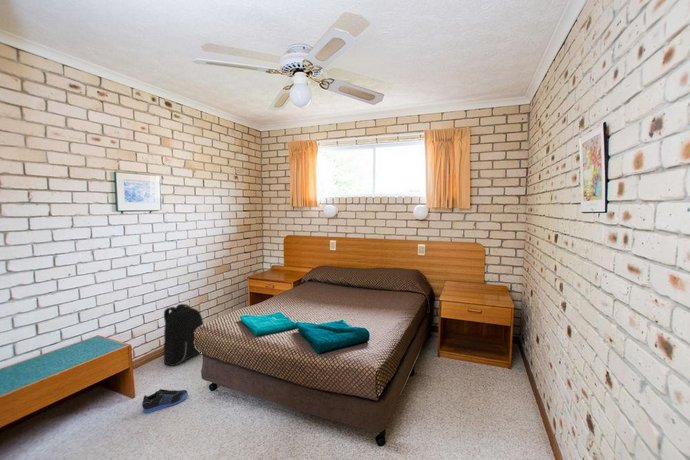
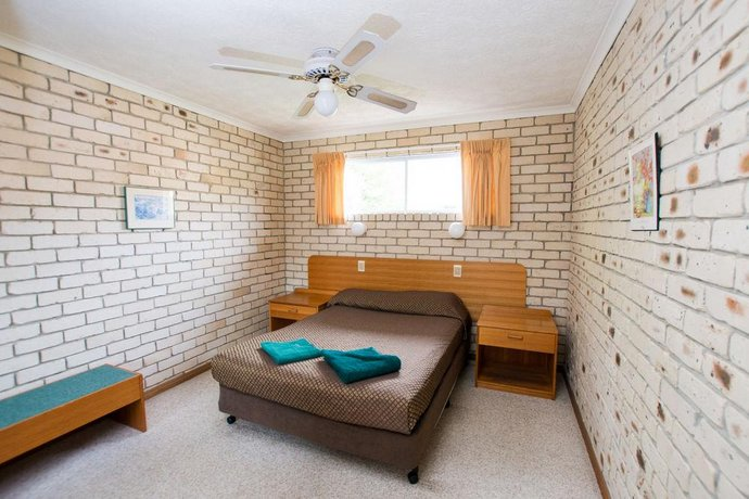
- backpack [163,303,204,367]
- sneaker [141,388,189,414]
